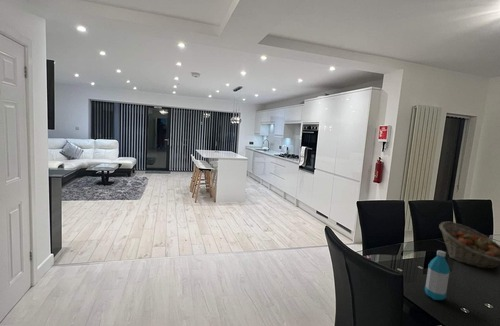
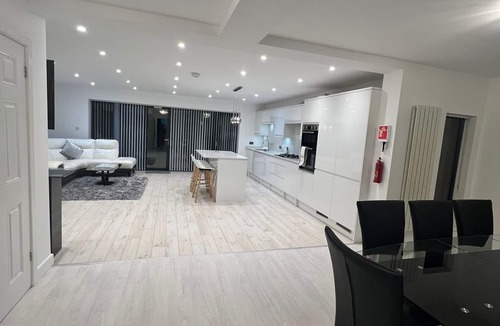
- water bottle [424,249,451,301]
- fruit basket [438,221,500,270]
